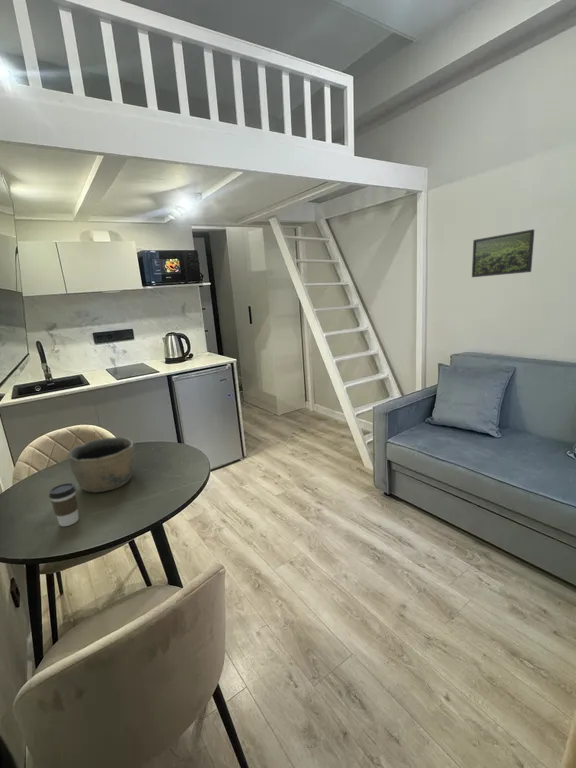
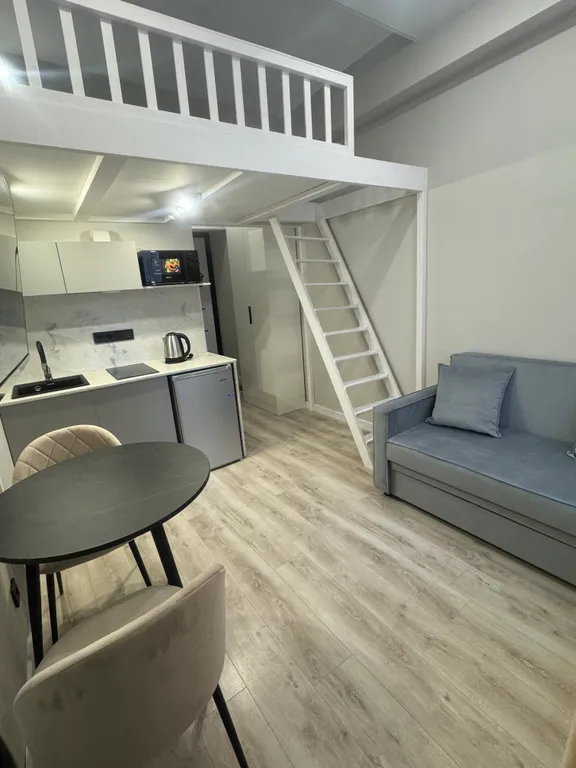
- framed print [471,228,535,278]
- bowl [68,436,135,493]
- coffee cup [48,482,80,527]
